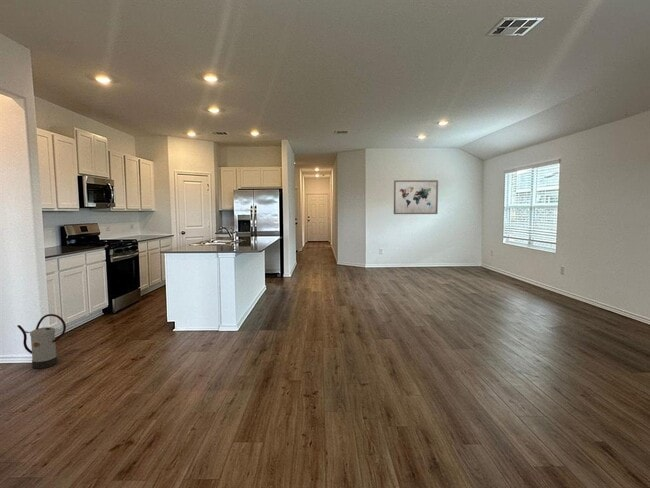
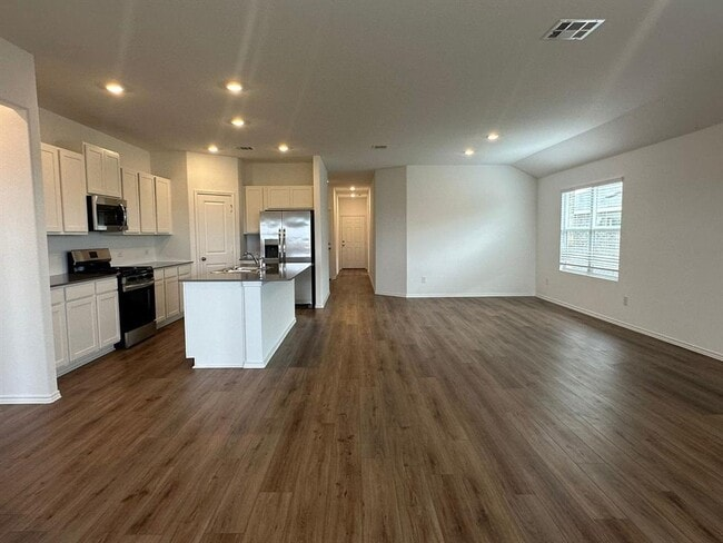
- wall art [393,179,439,215]
- watering can [16,313,67,370]
